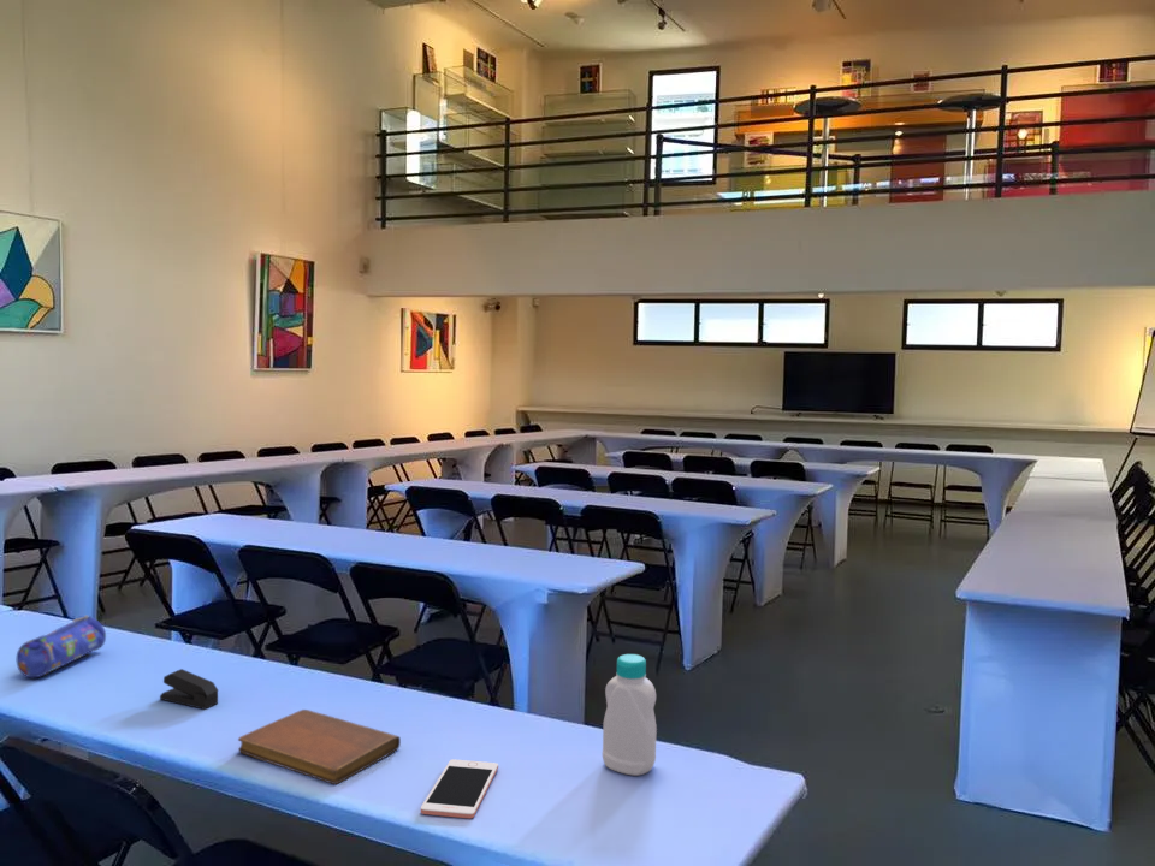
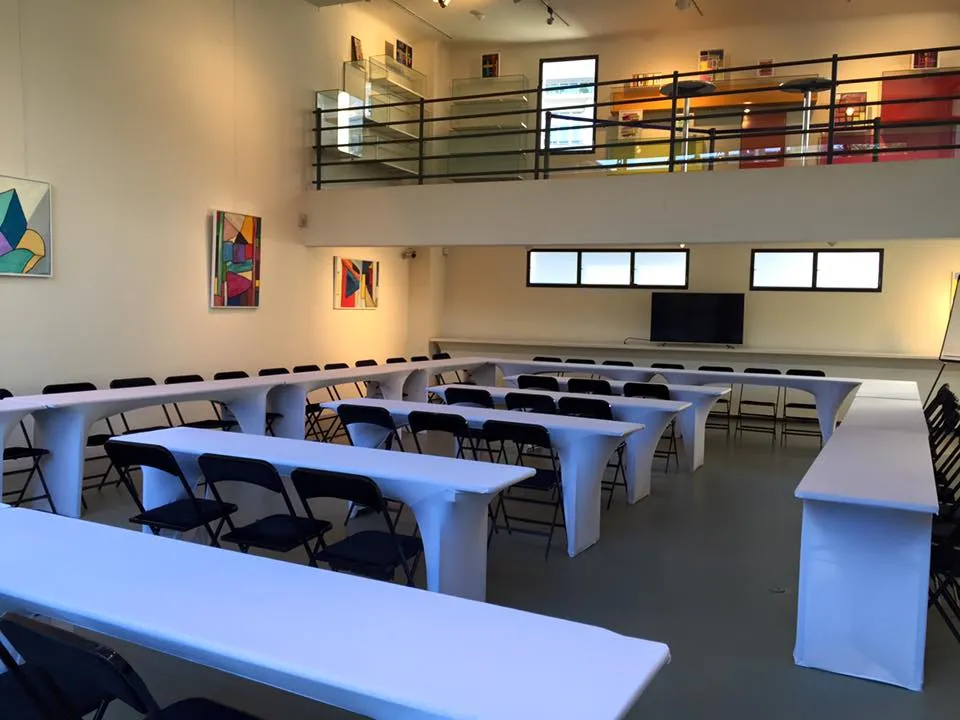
- notebook [237,708,402,785]
- bottle [602,653,658,777]
- pencil case [16,613,107,678]
- cell phone [420,758,499,819]
- stapler [159,668,219,711]
